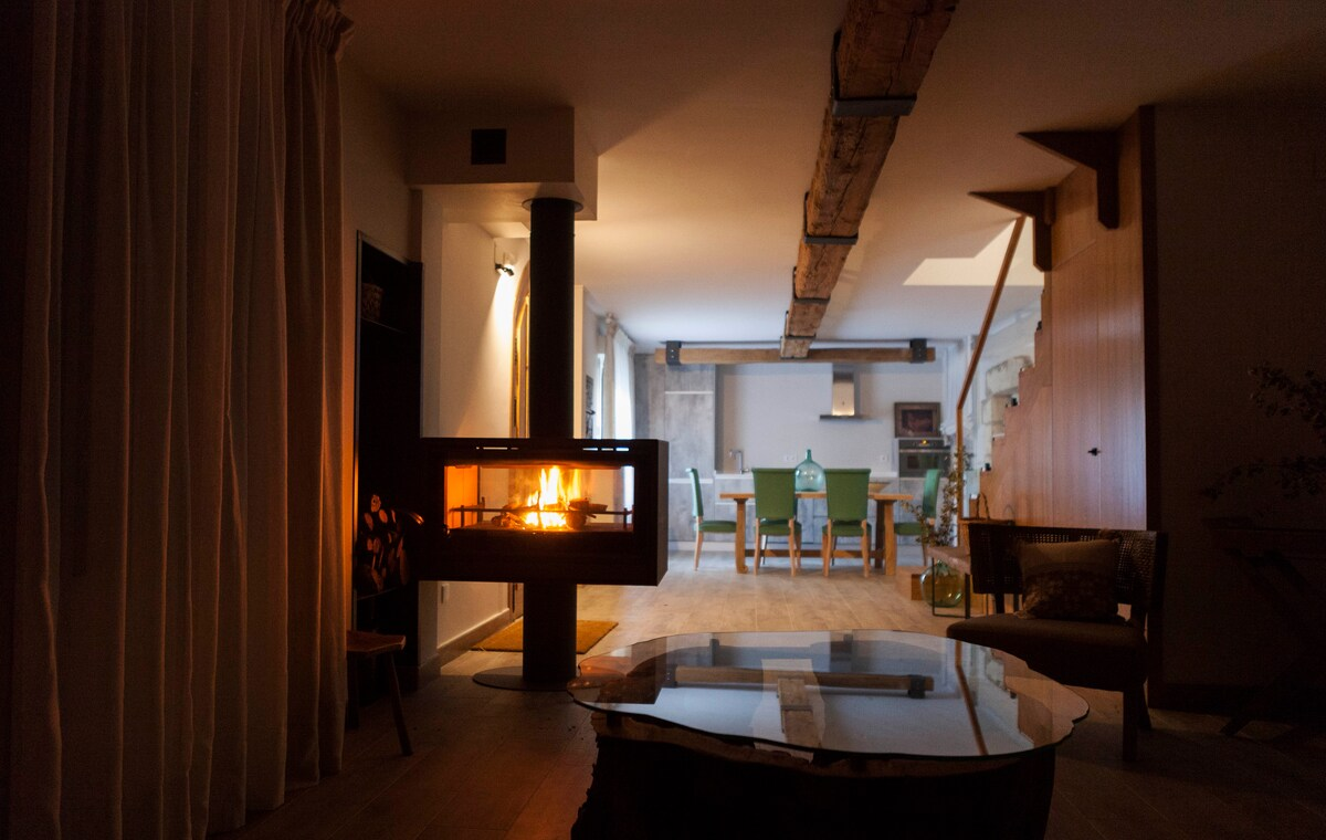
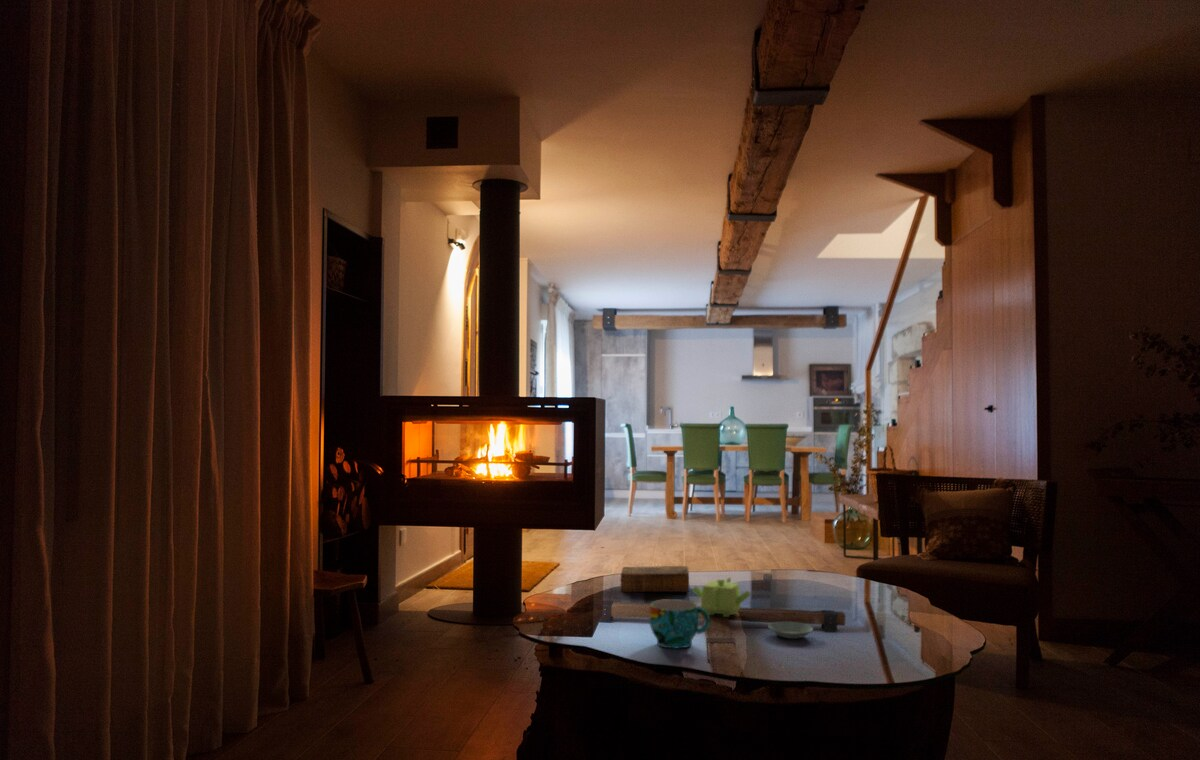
+ teapot [691,577,752,618]
+ saucer [767,621,814,640]
+ book [620,565,690,593]
+ cup [648,598,711,649]
